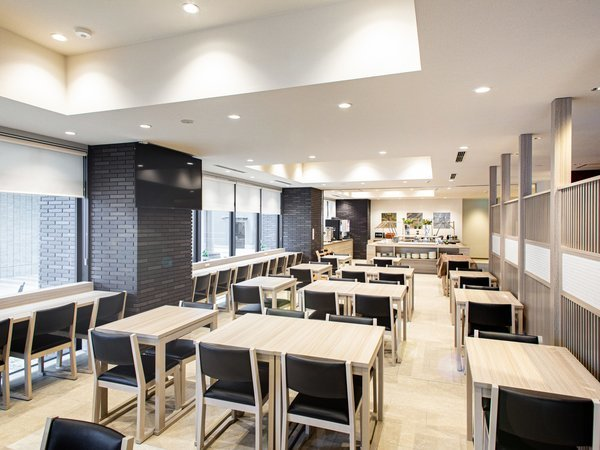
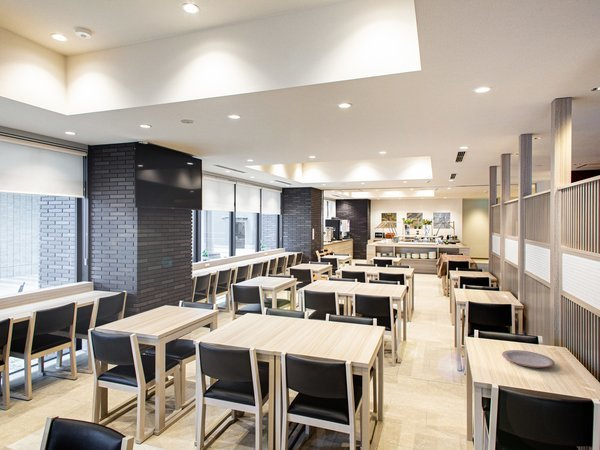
+ plate [501,349,556,369]
